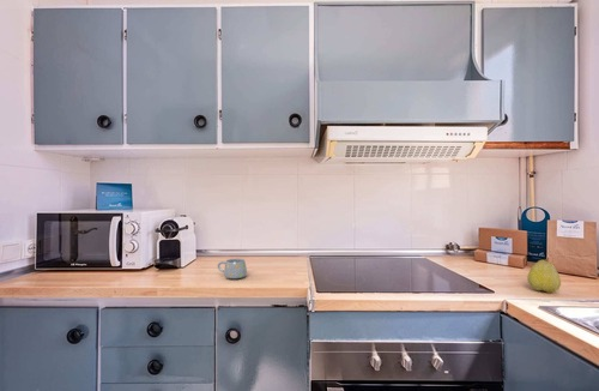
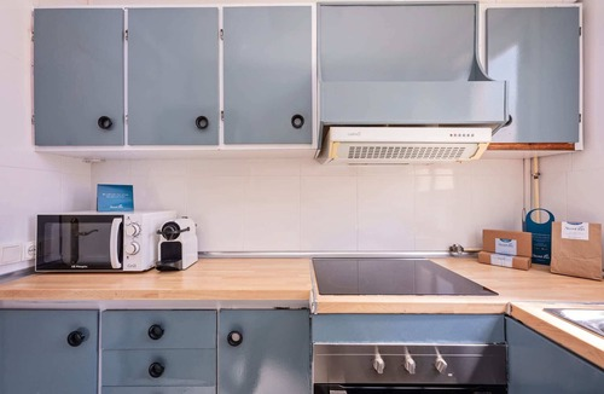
- mug [217,258,248,279]
- fruit [526,257,562,294]
